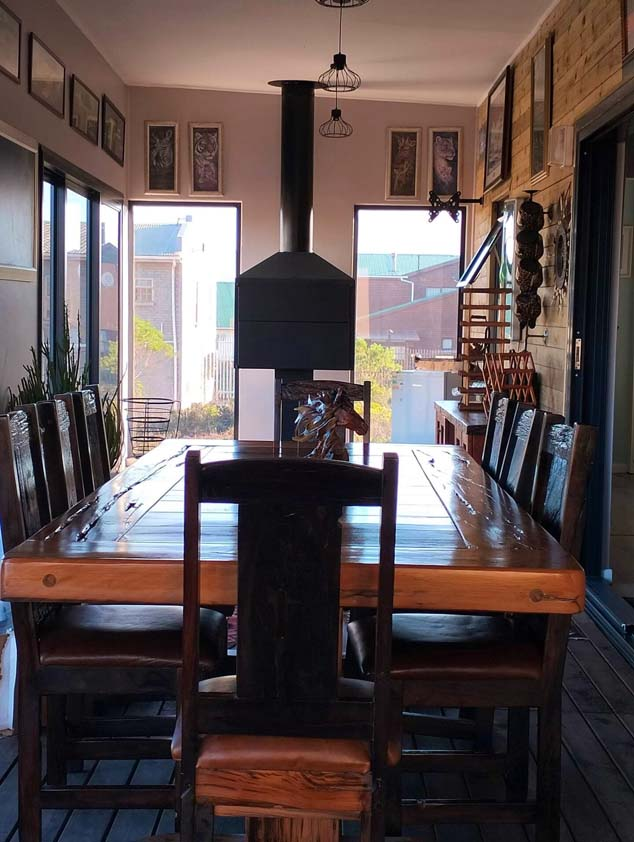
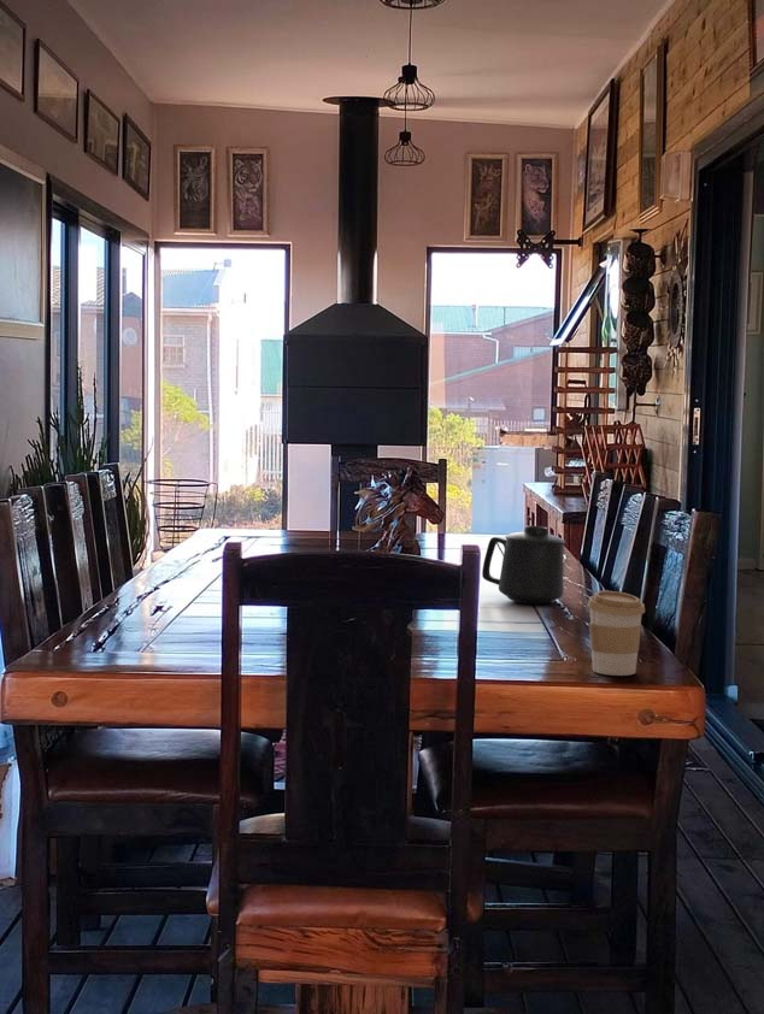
+ mug [481,524,566,605]
+ coffee cup [587,590,646,677]
